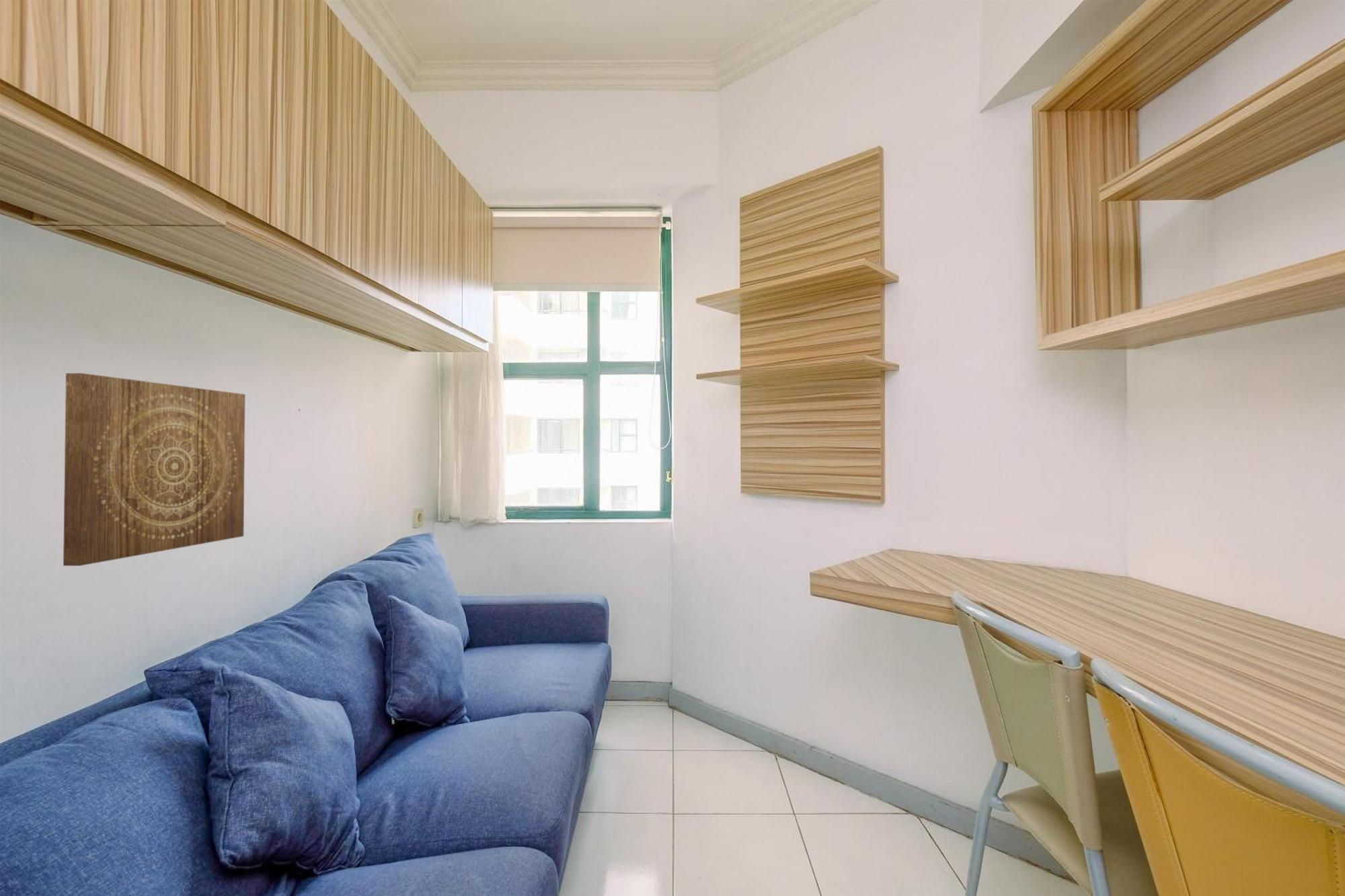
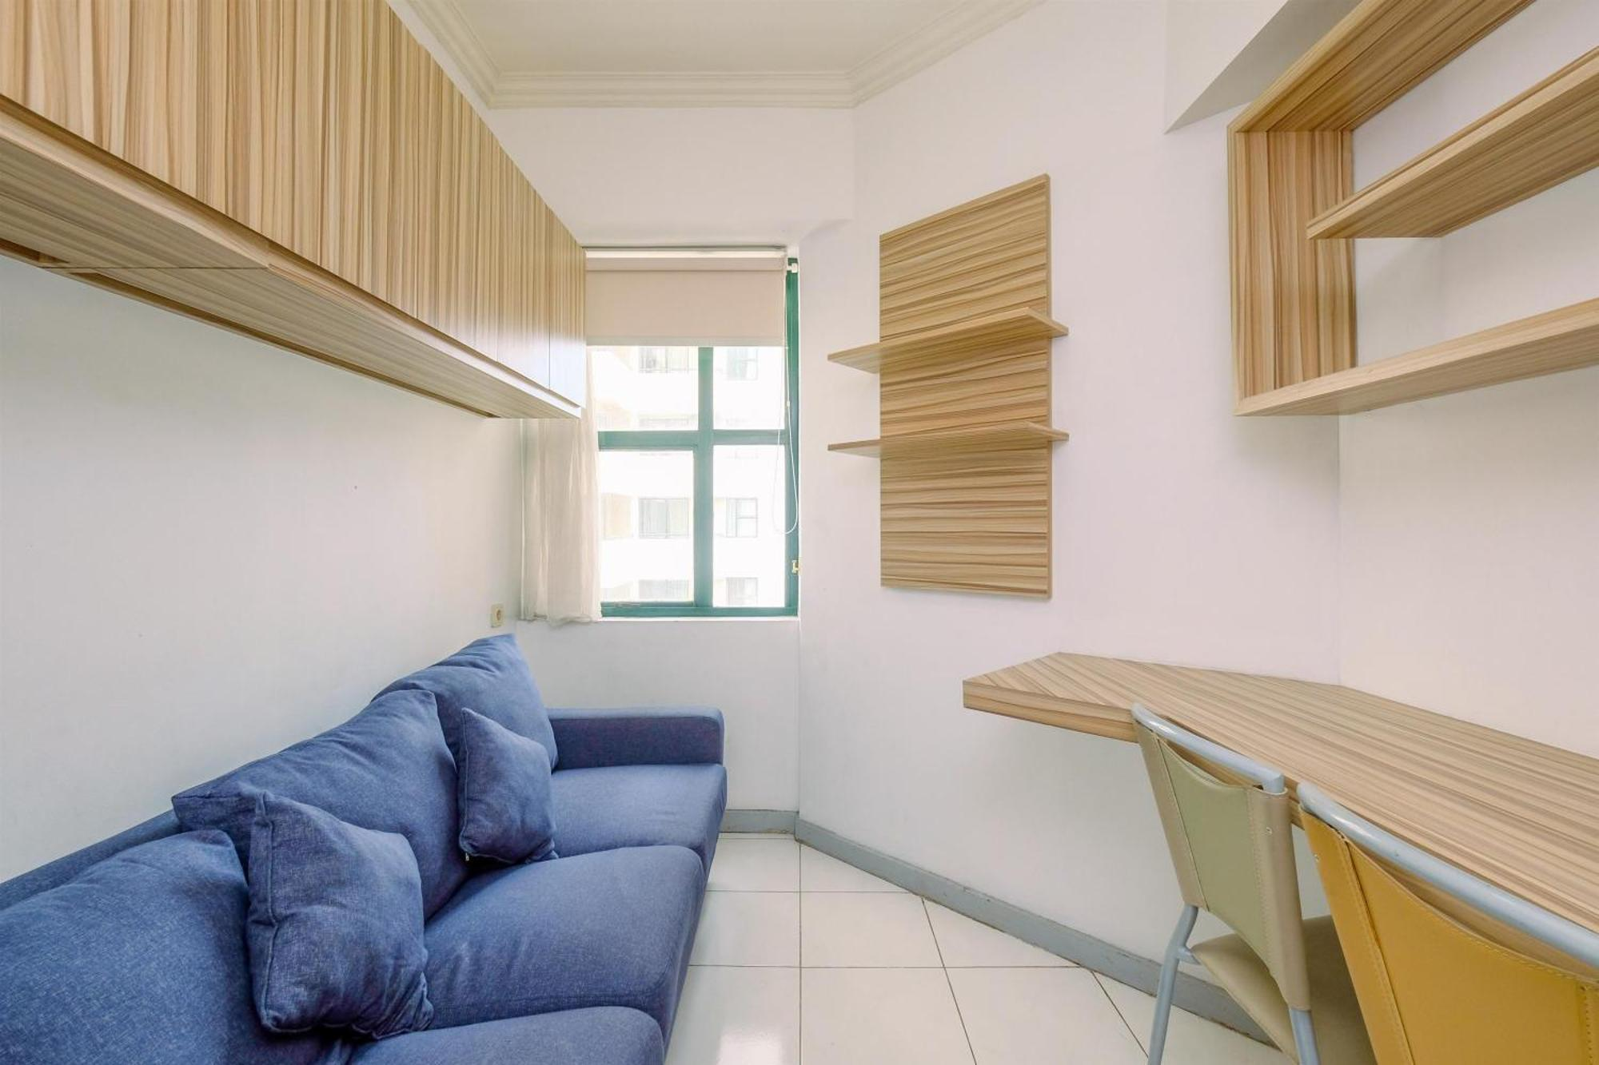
- wall art [63,372,246,567]
